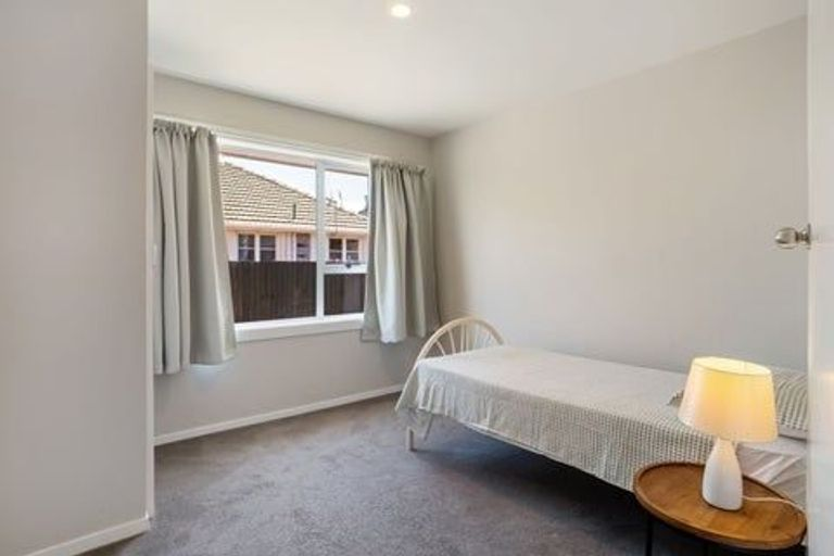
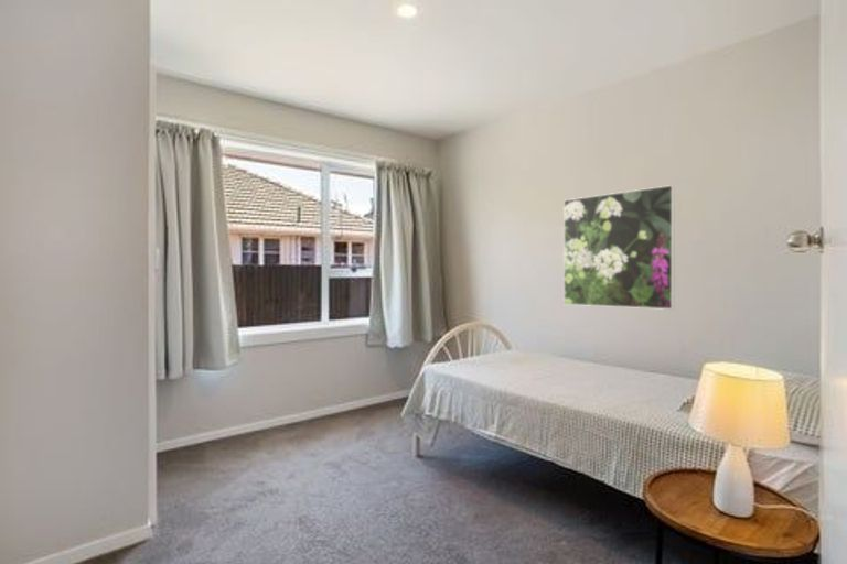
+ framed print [562,184,676,311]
